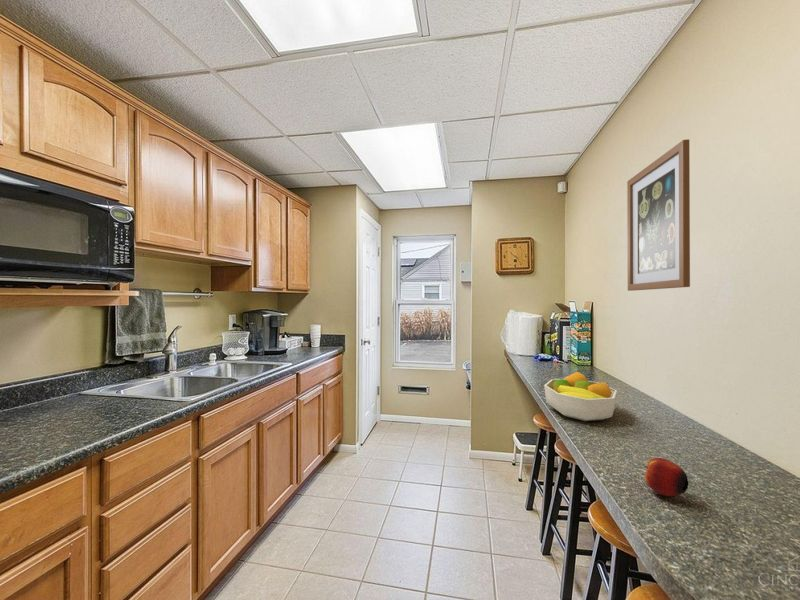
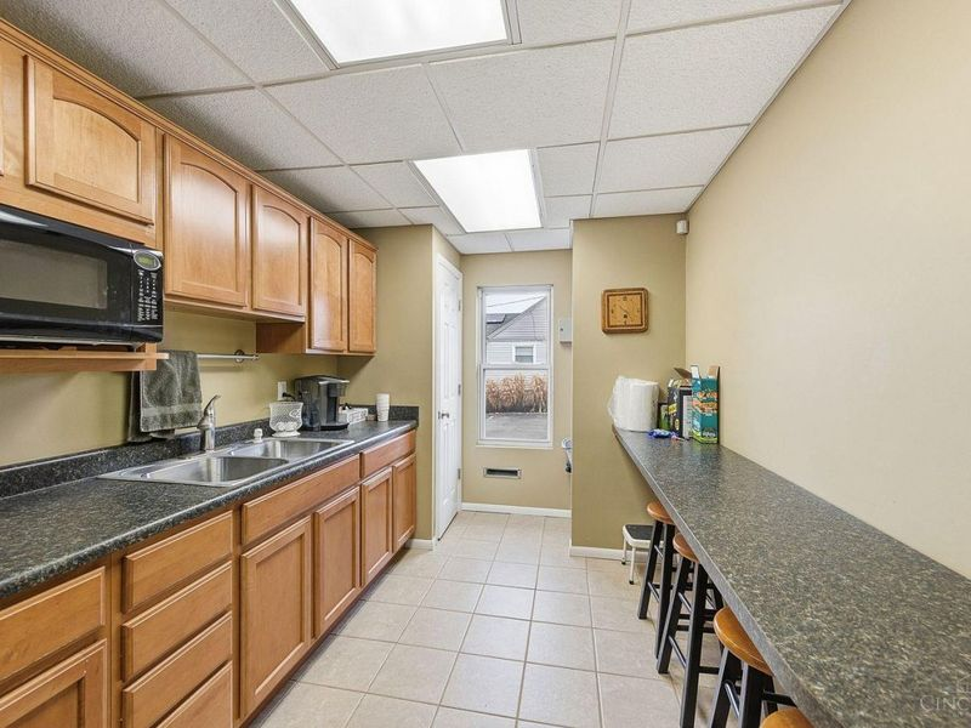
- fruit bowl [543,371,618,422]
- apple [644,457,690,497]
- wall art [626,138,691,292]
